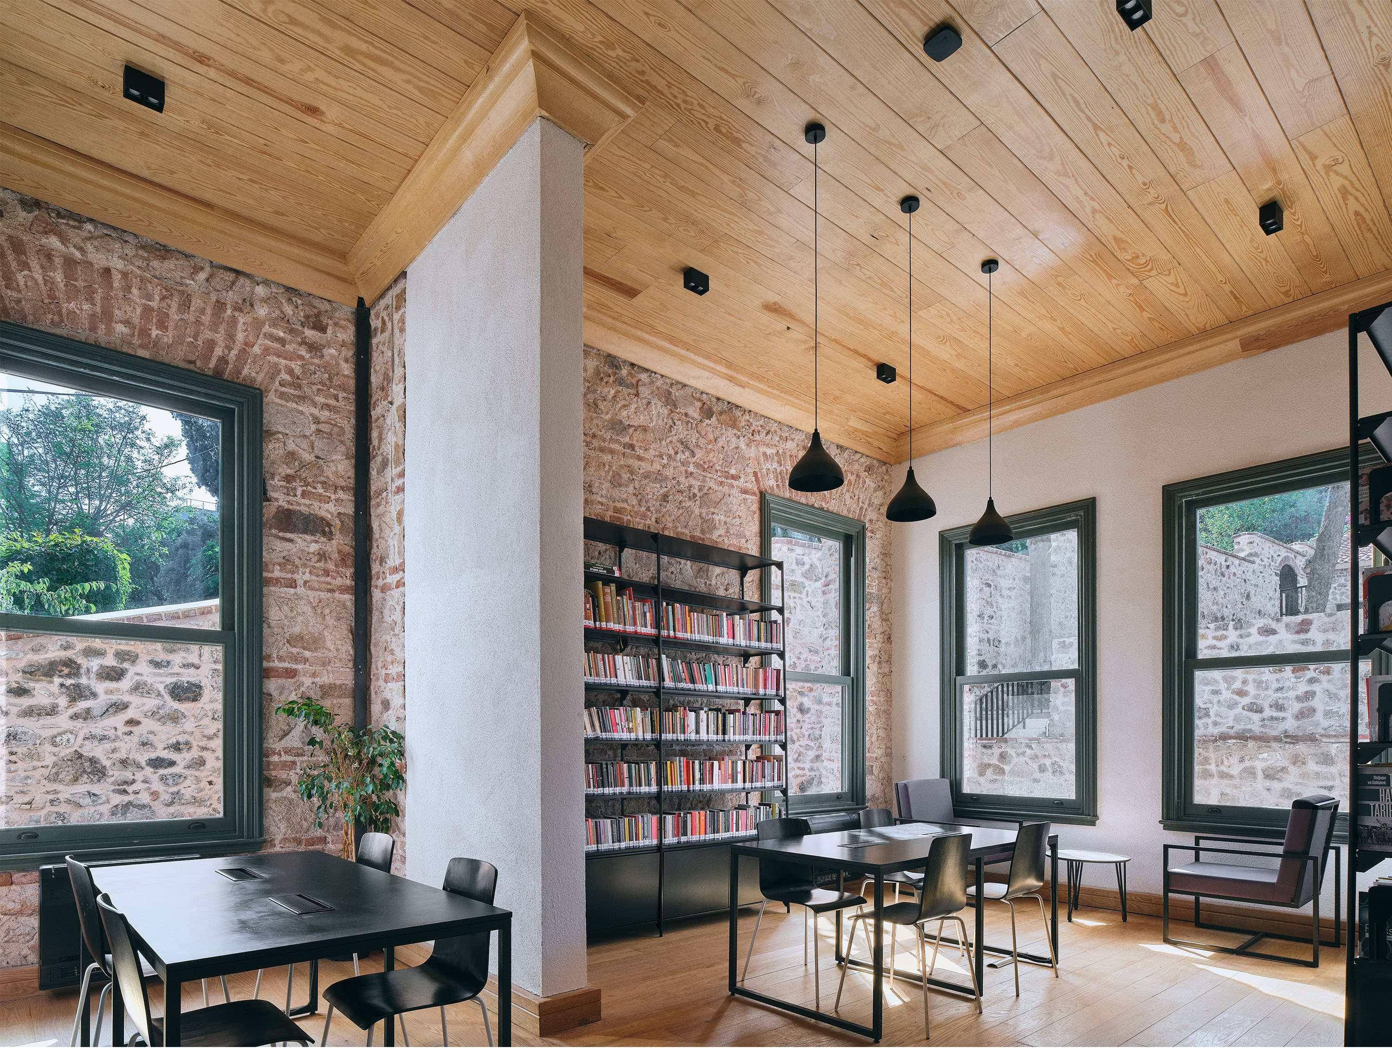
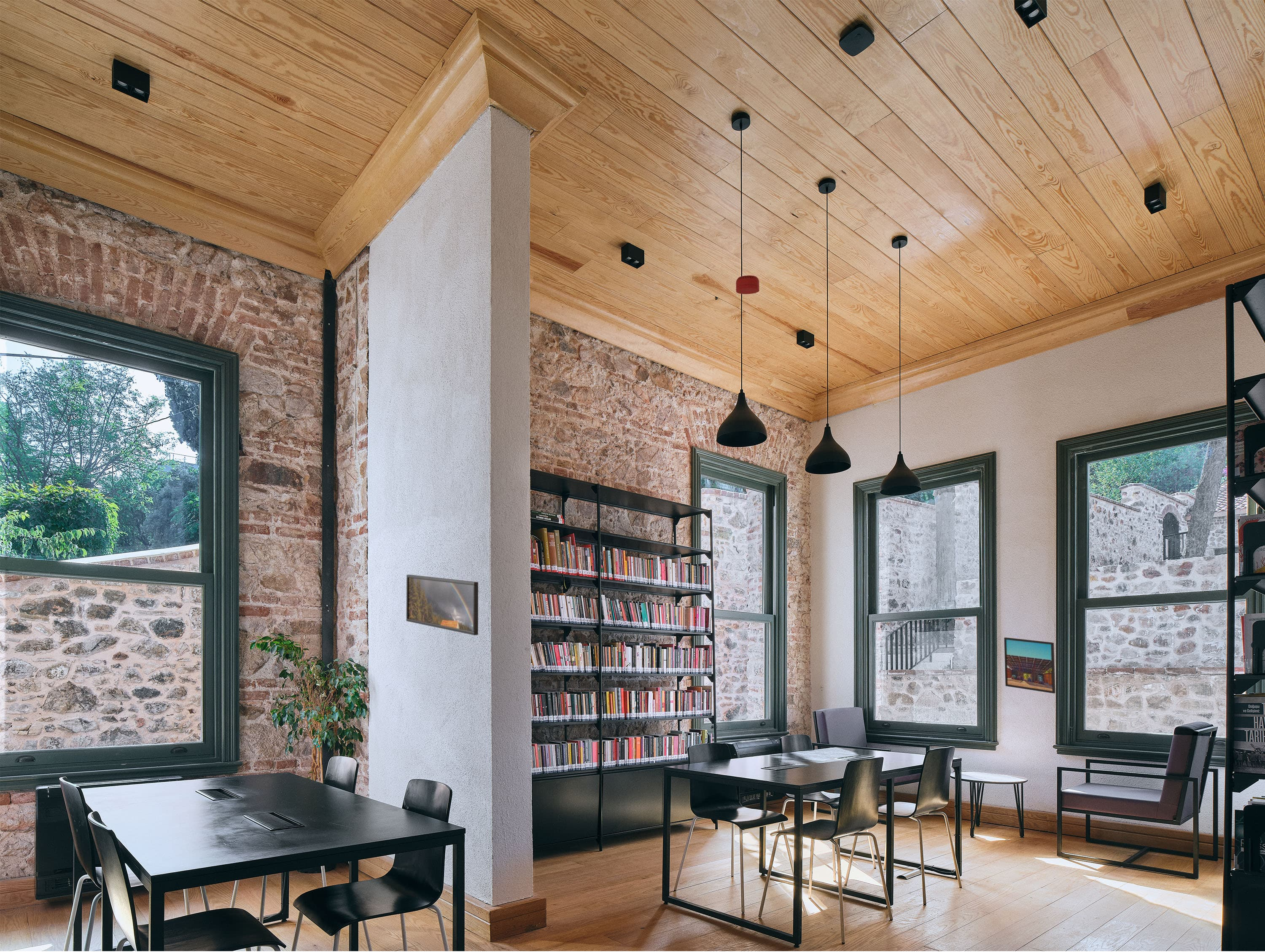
+ smoke detector [735,275,760,295]
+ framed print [1004,637,1056,694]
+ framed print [406,574,479,636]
